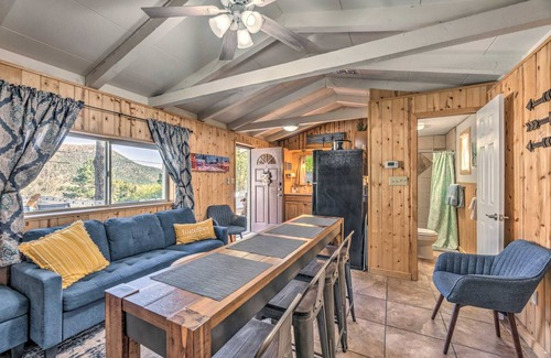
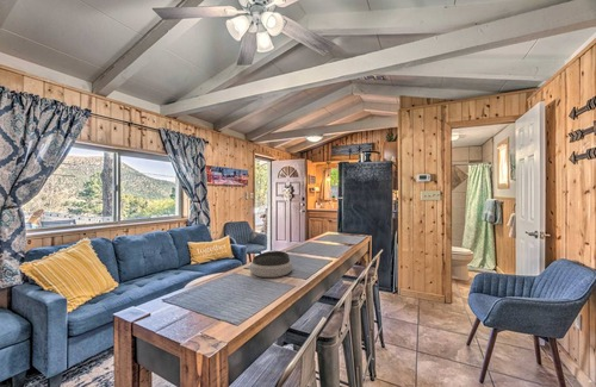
+ bowl [249,250,293,279]
